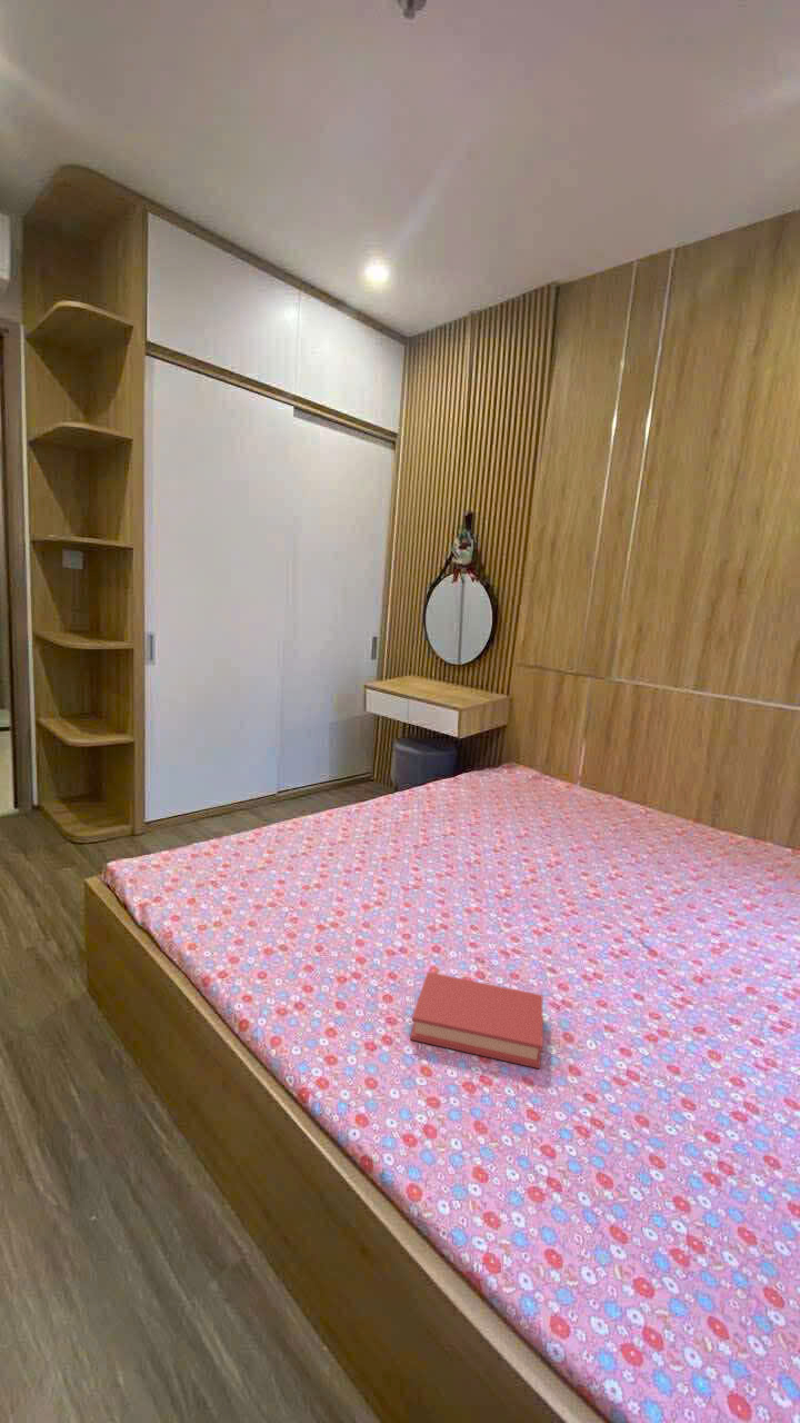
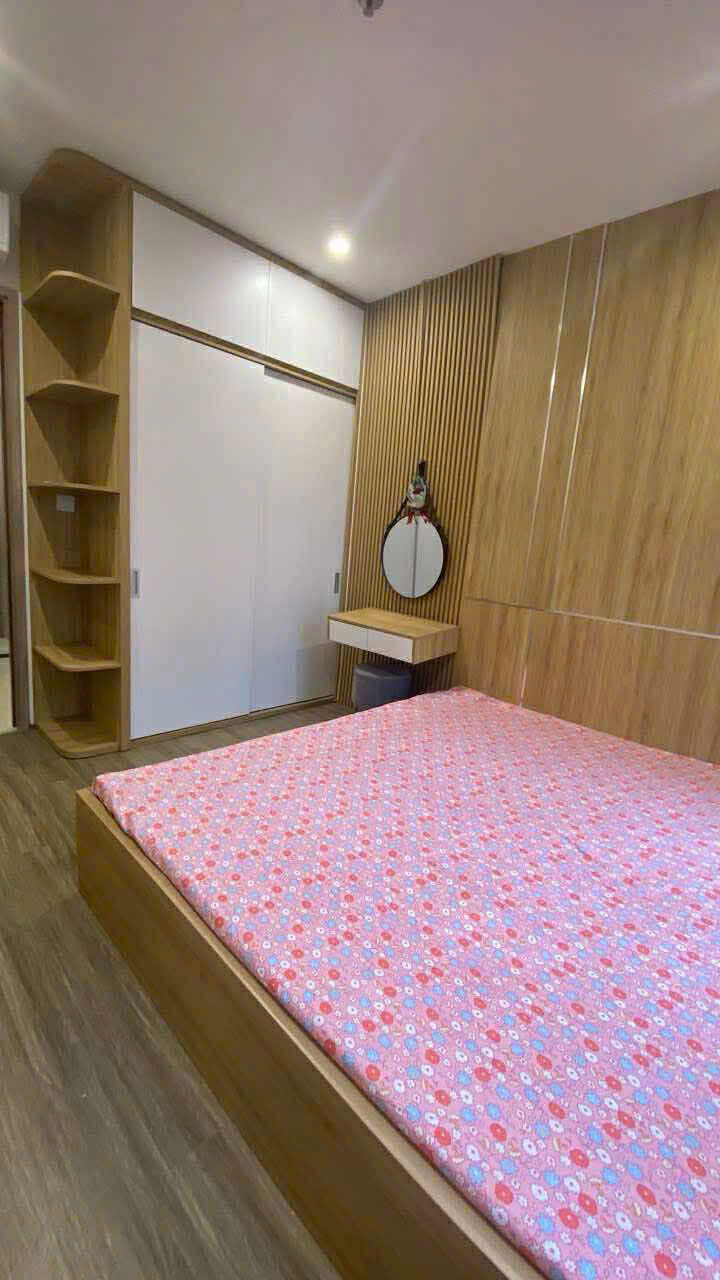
- book [409,971,543,1069]
